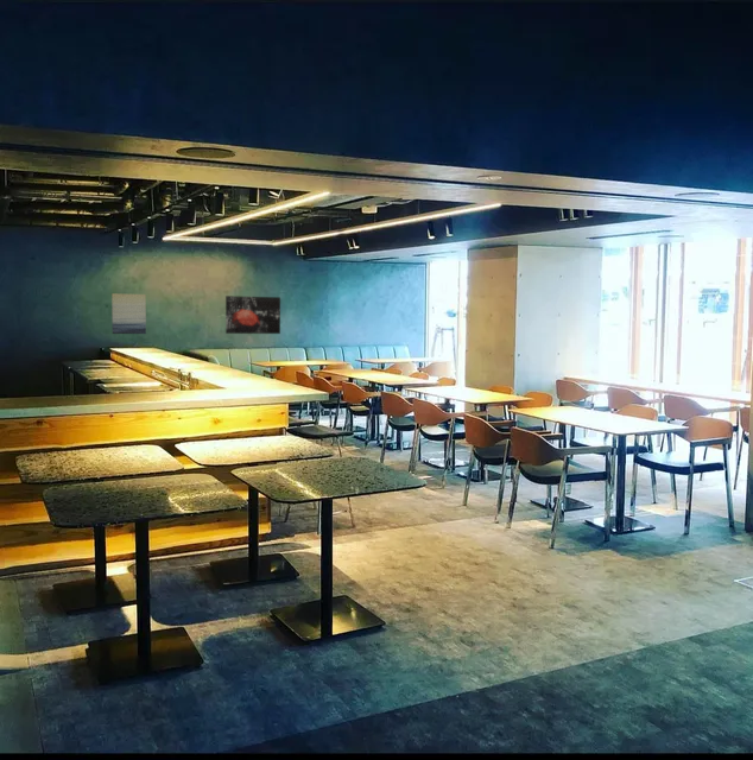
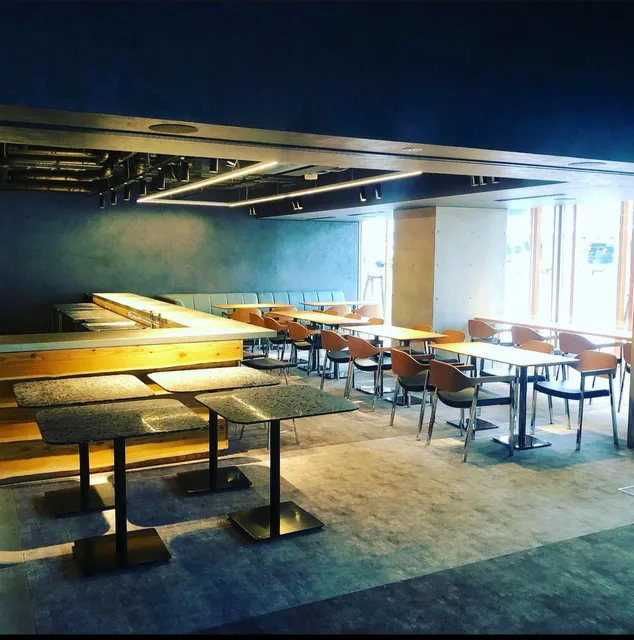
- wall art [224,294,281,335]
- wall art [110,292,147,335]
